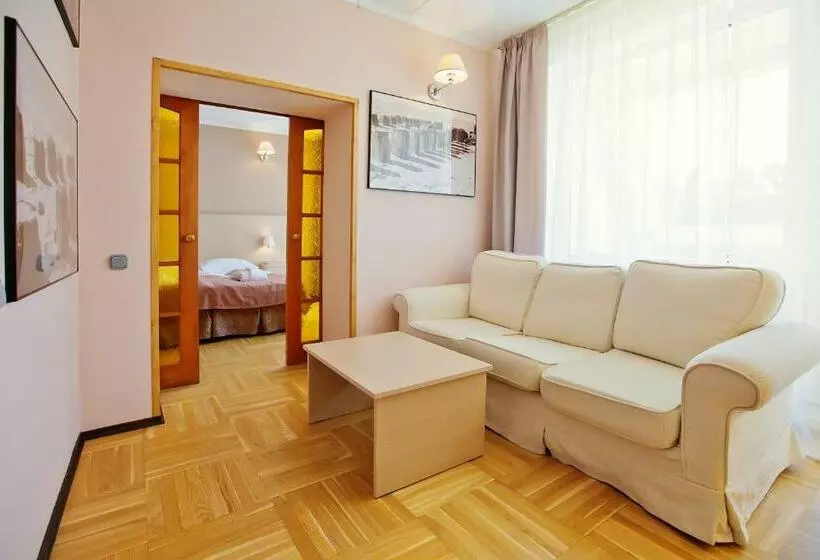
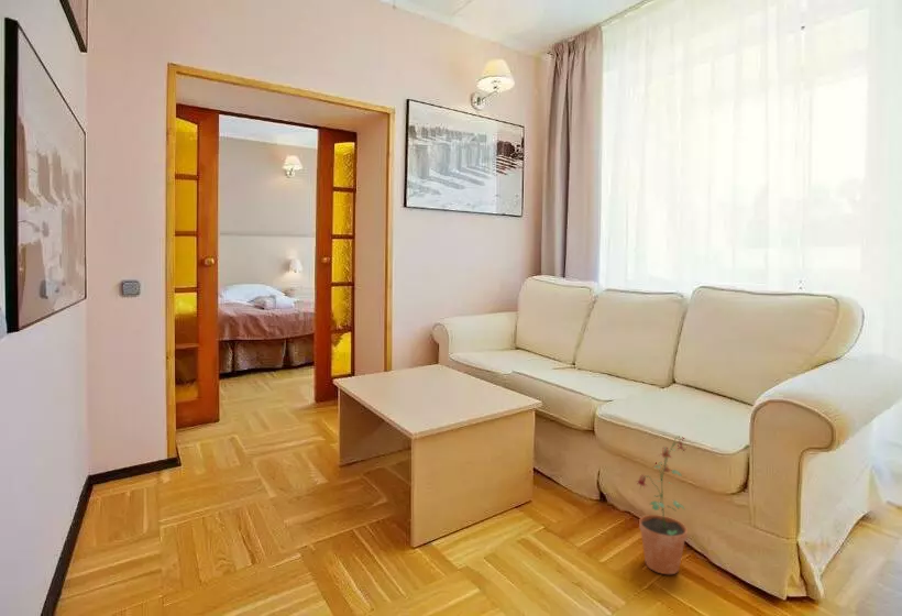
+ potted plant [636,435,689,575]
